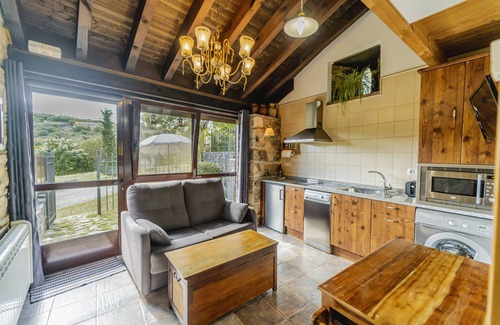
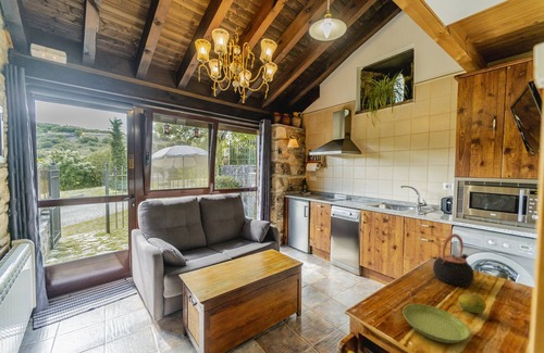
+ fruit [457,292,487,314]
+ teapot [432,232,475,287]
+ saucer [401,303,471,344]
